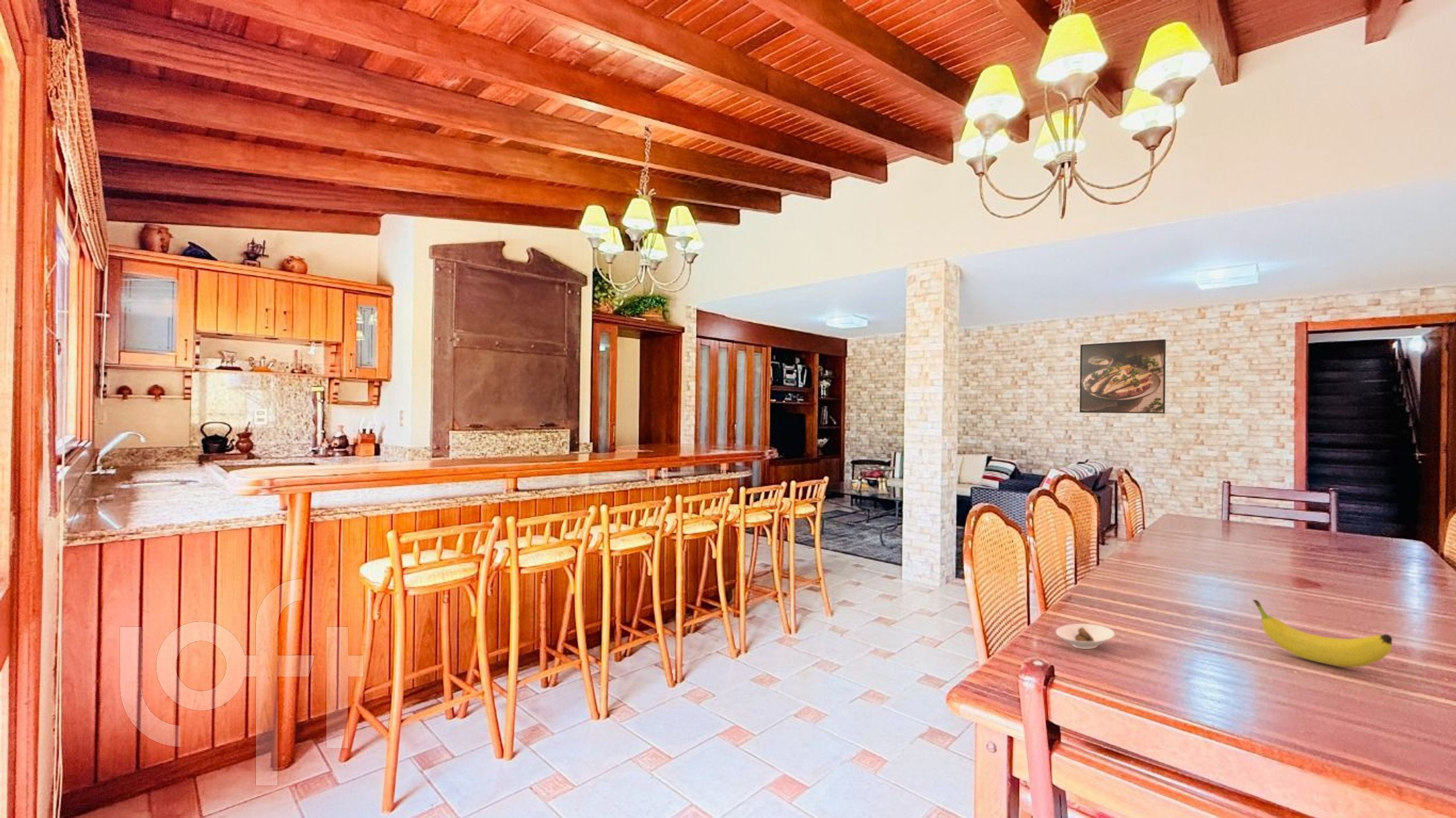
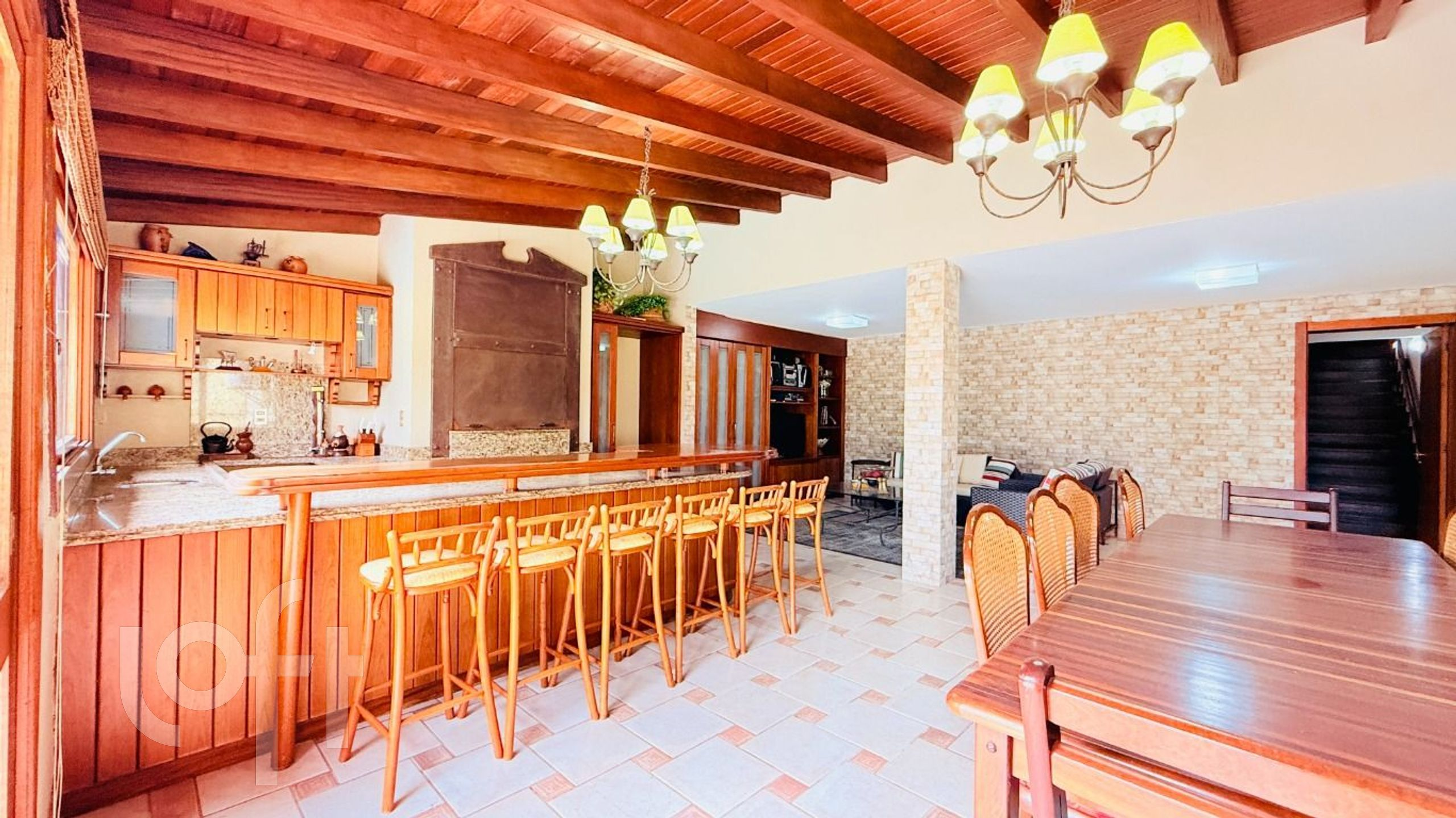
- saucer [1055,623,1115,650]
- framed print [1079,339,1167,414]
- fruit [1252,599,1393,668]
